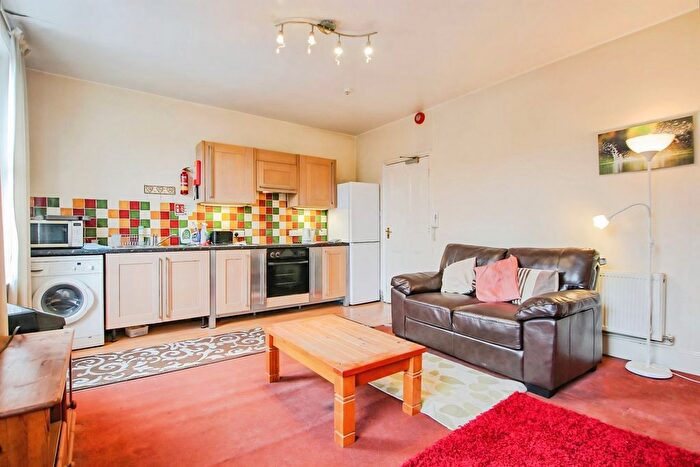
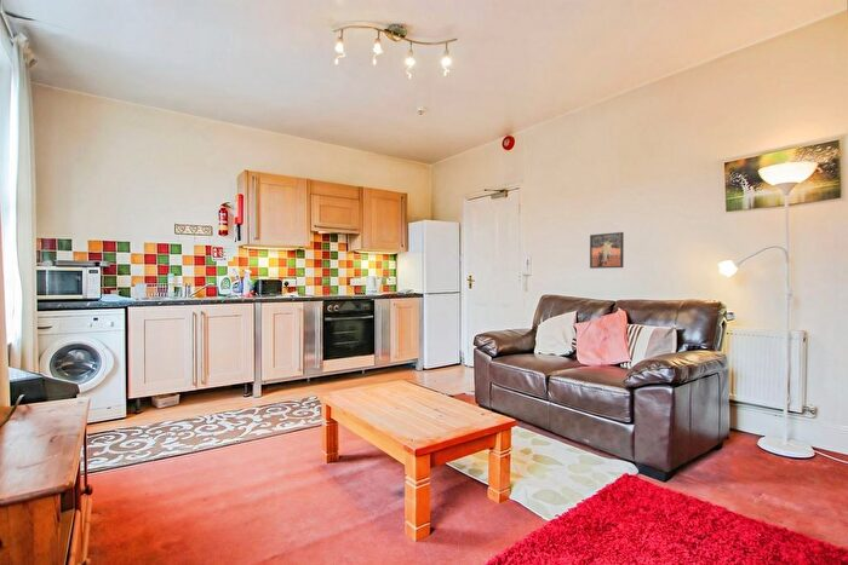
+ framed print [589,231,625,270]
